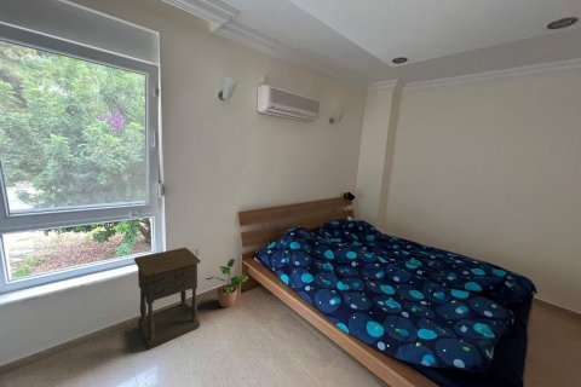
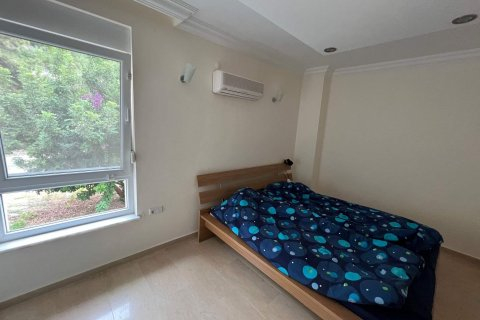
- nightstand [133,247,202,351]
- potted plant [205,258,249,310]
